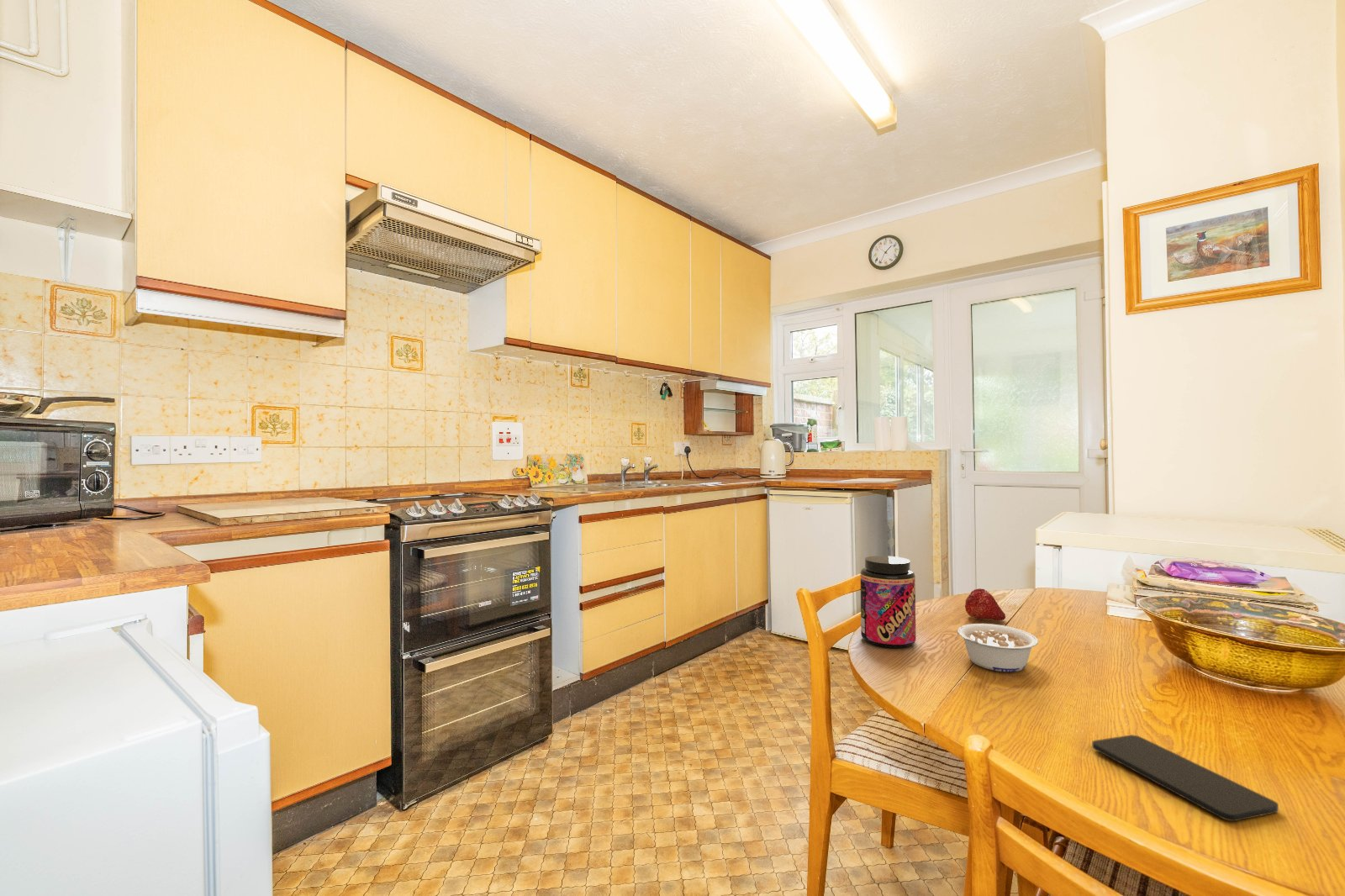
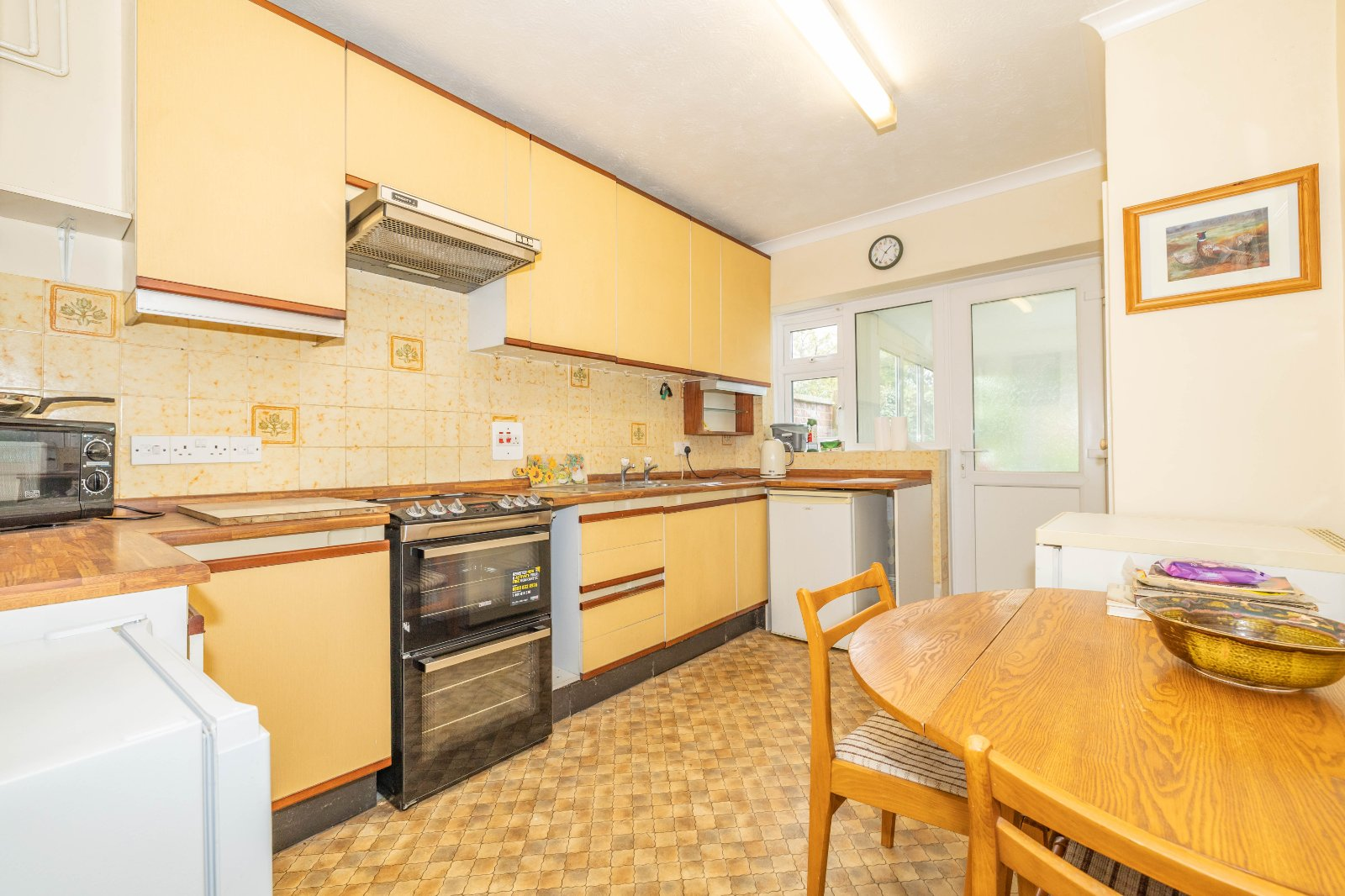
- jar [860,555,917,649]
- smartphone [1091,734,1279,822]
- legume [957,623,1039,672]
- fruit [964,588,1006,621]
